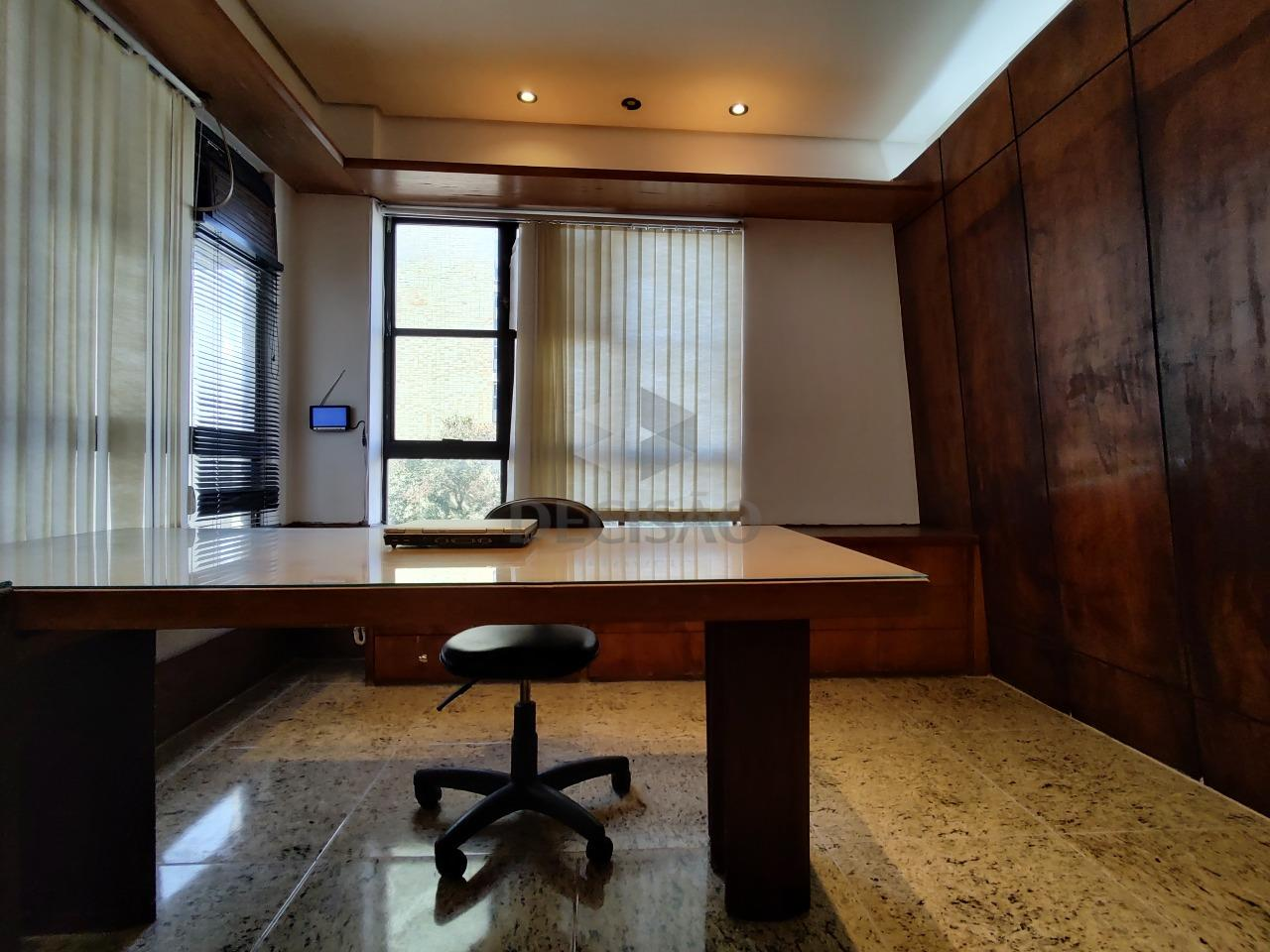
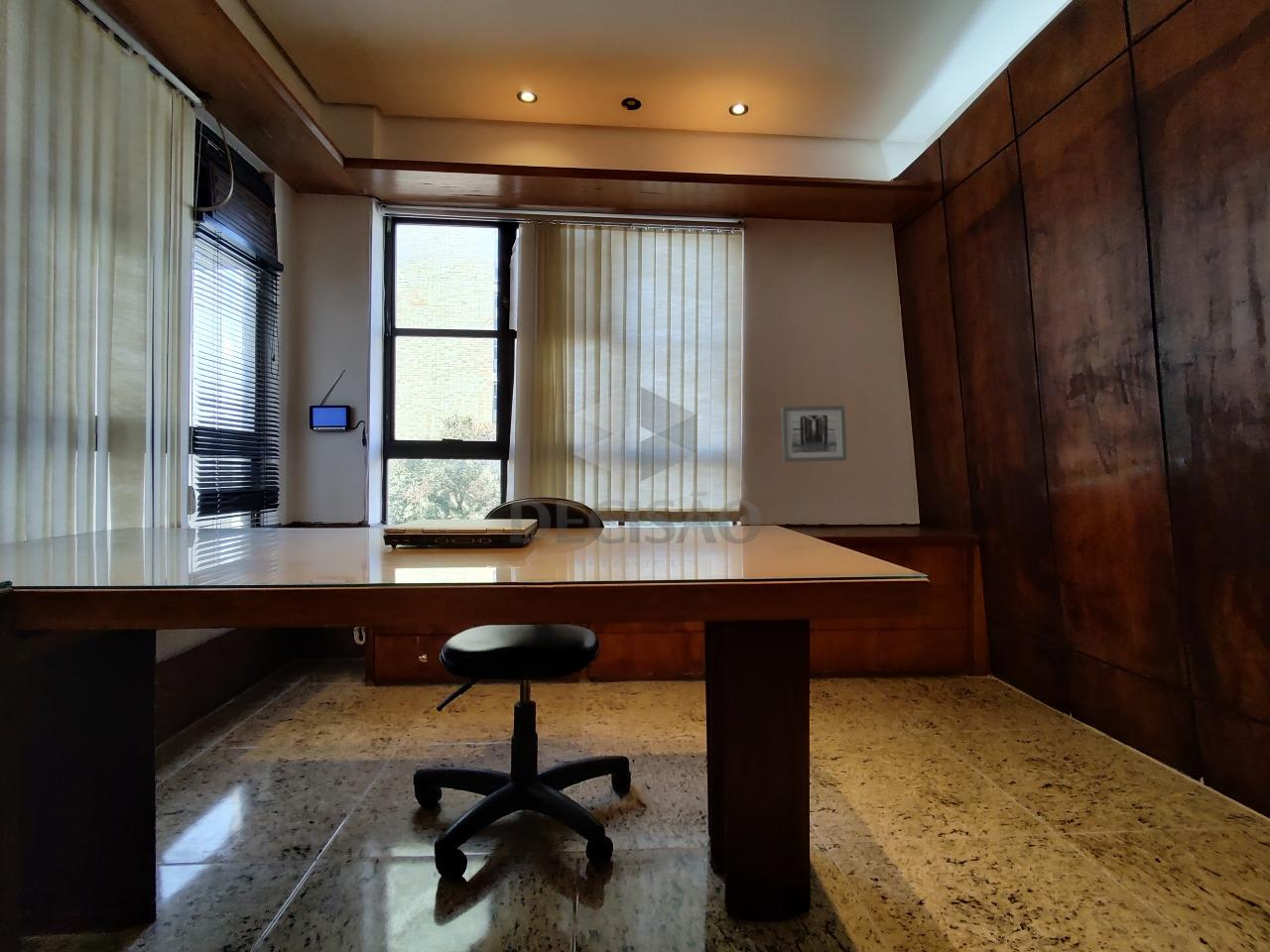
+ wall art [780,405,847,463]
